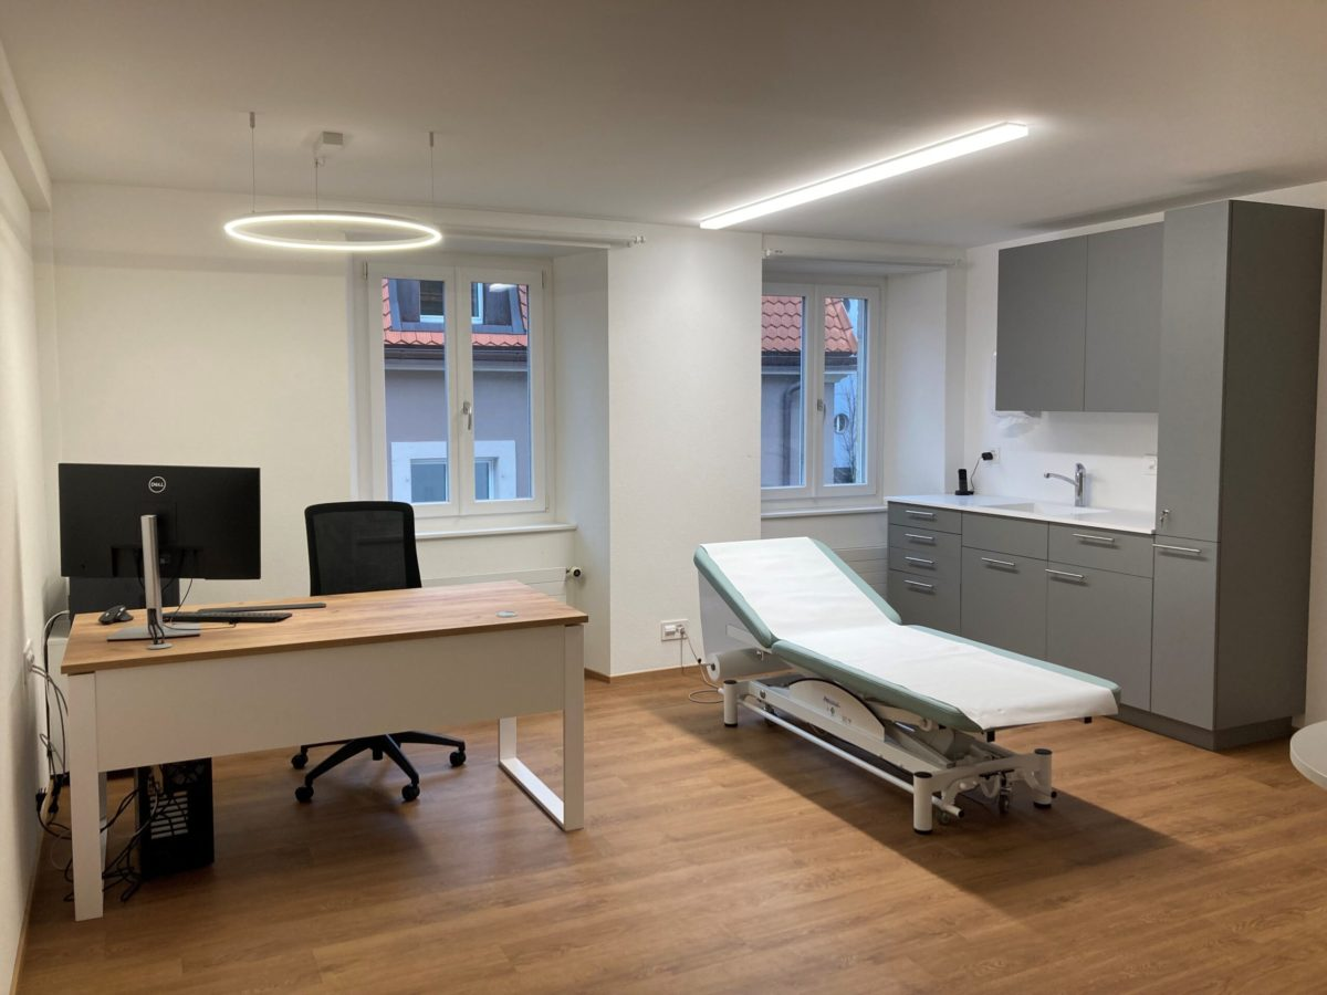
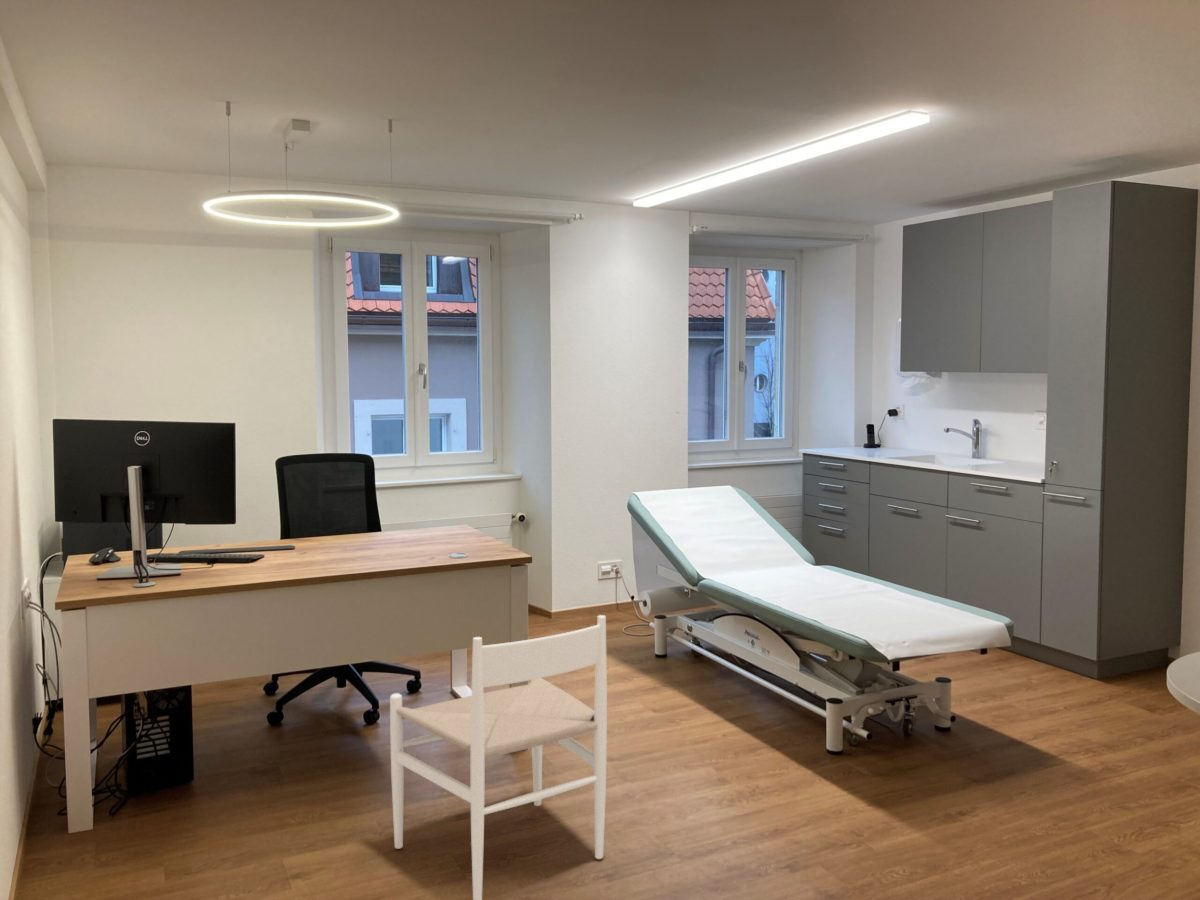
+ chair [389,614,608,900]
